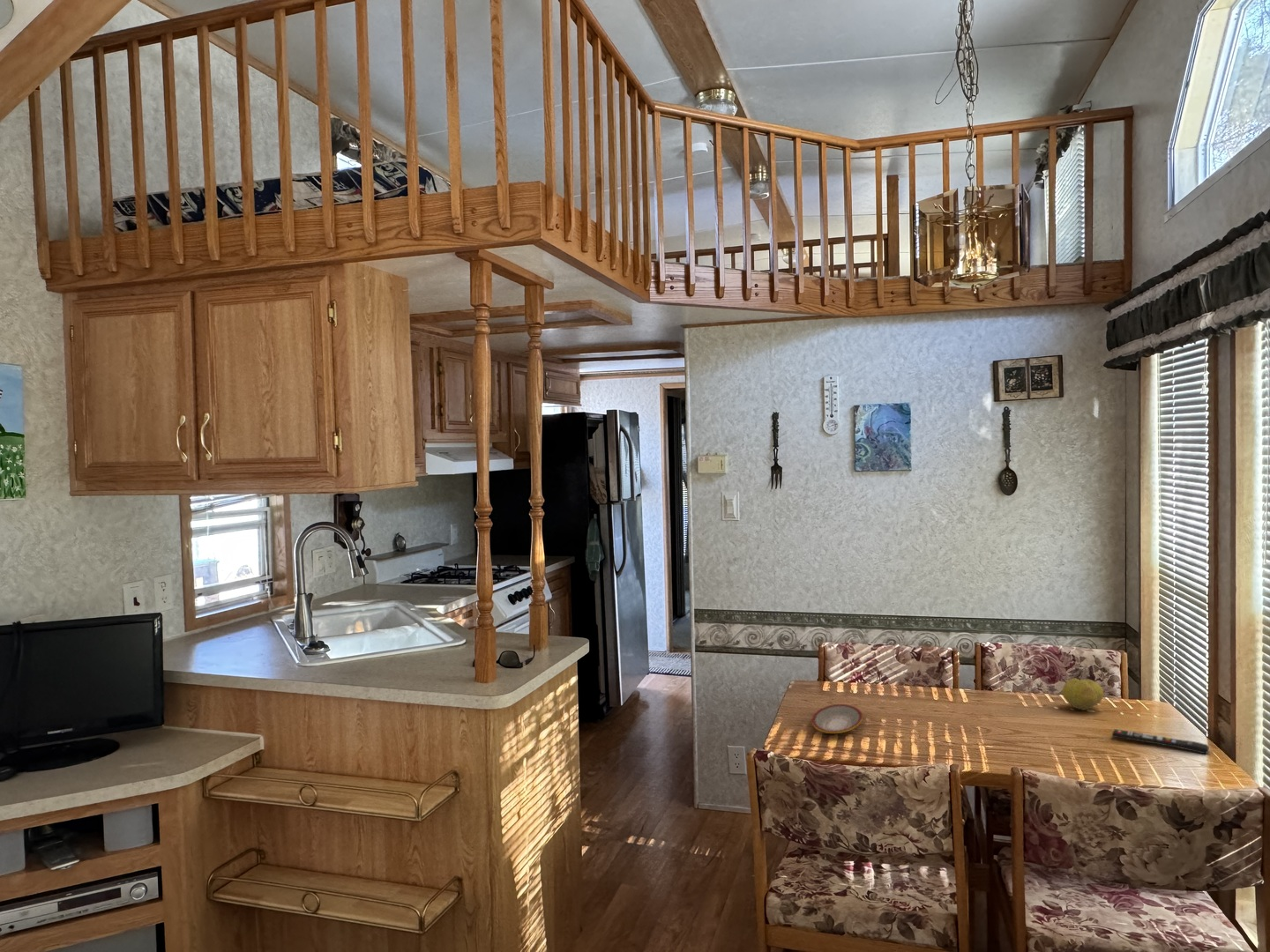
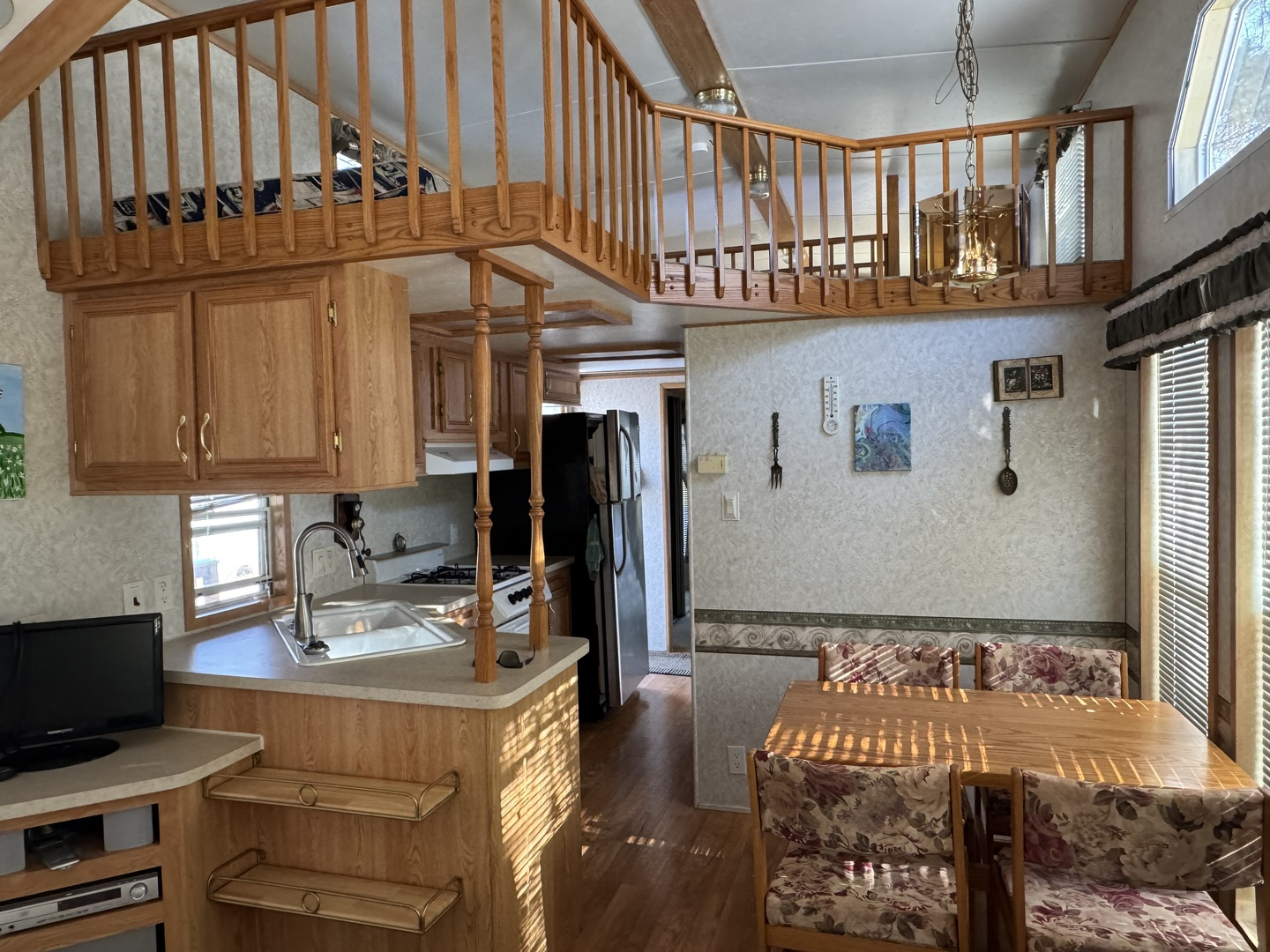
- remote control [1111,728,1210,755]
- fruit [1062,677,1104,711]
- plate [811,703,863,734]
